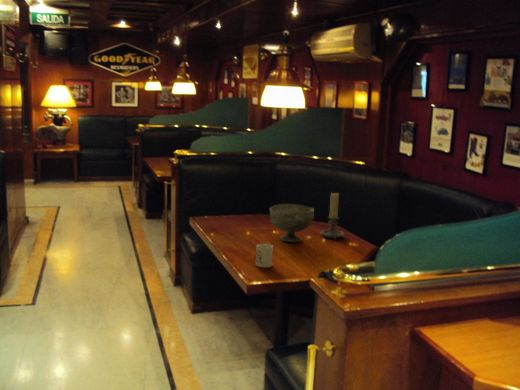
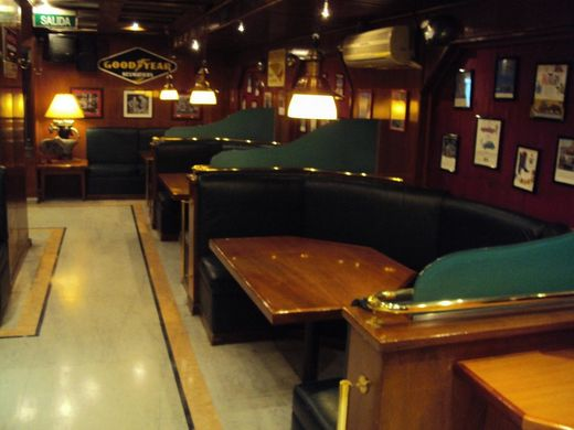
- decorative bowl [269,203,315,243]
- candle holder [320,192,345,240]
- mug [255,243,274,268]
